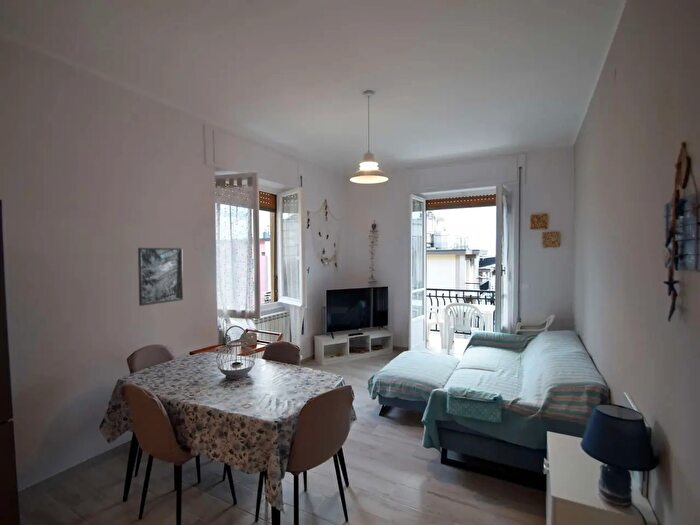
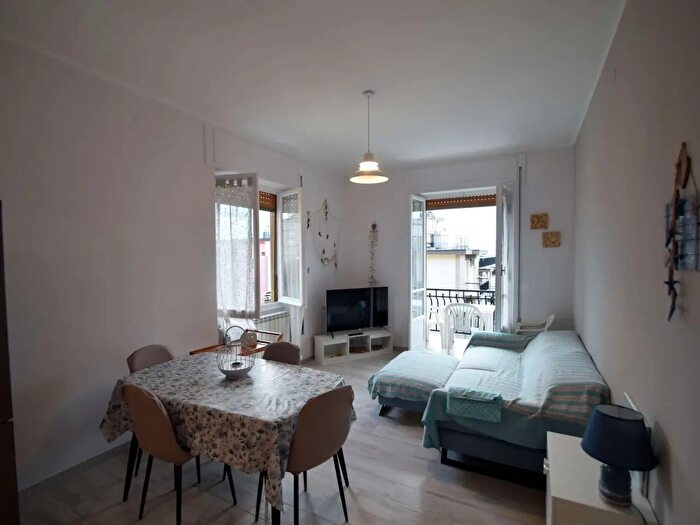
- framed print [137,247,184,307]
